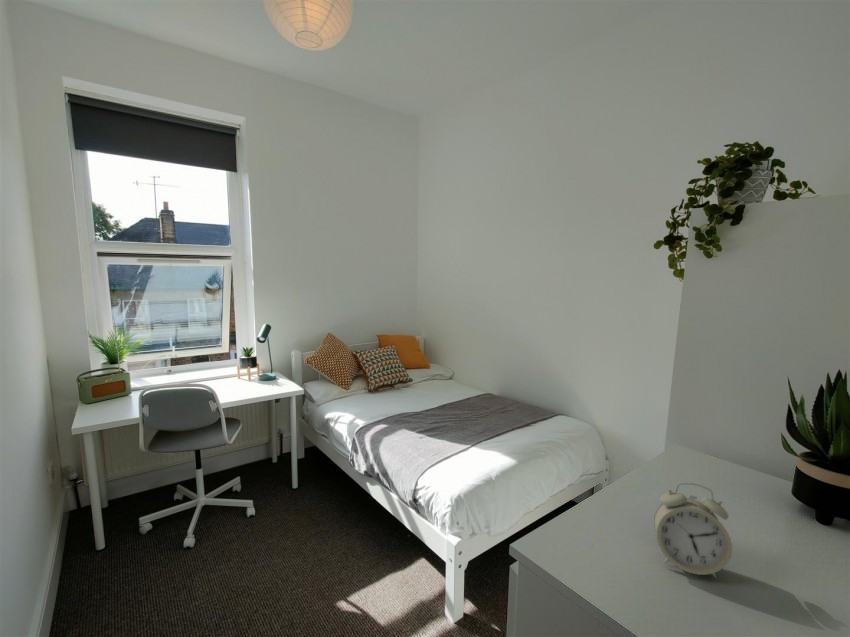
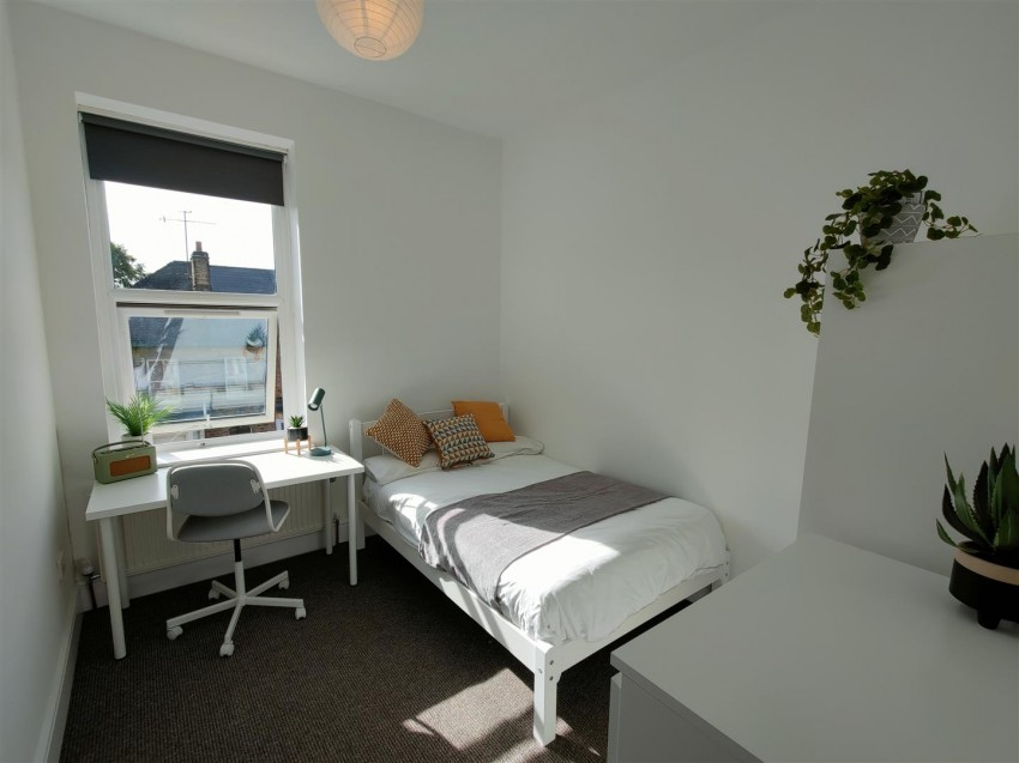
- alarm clock [653,482,733,579]
